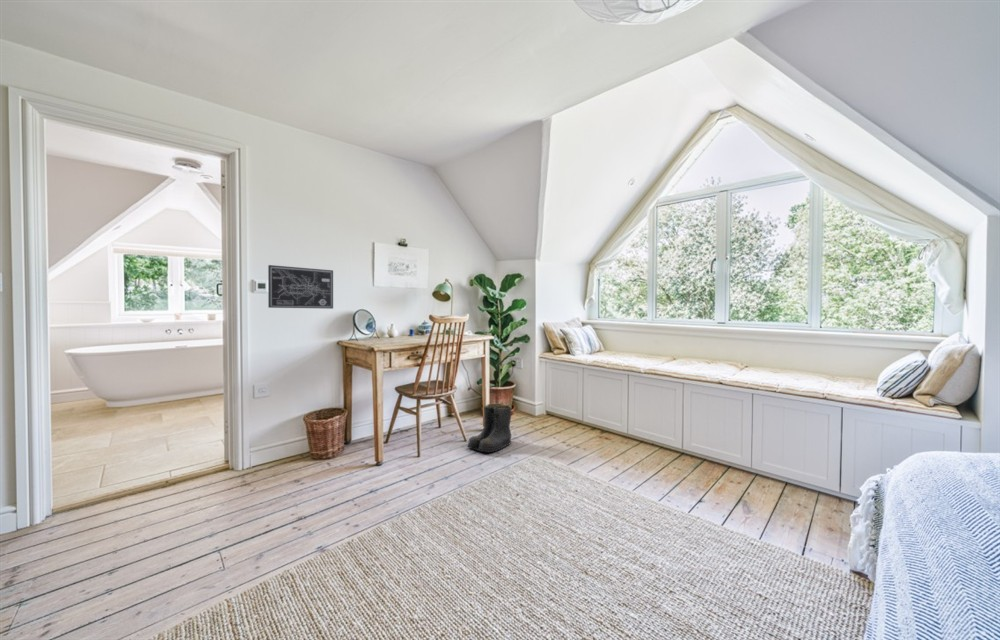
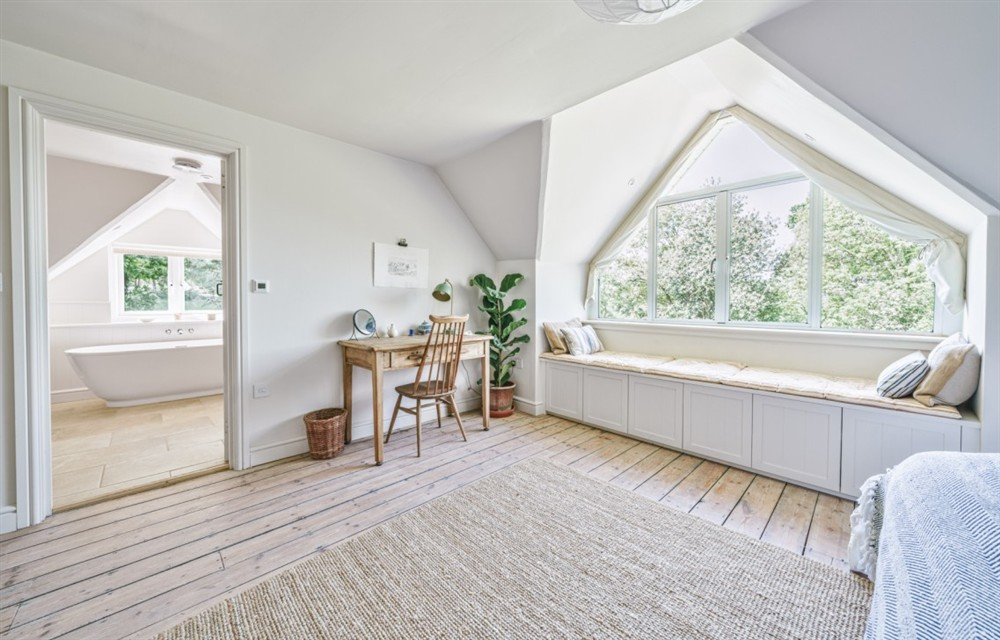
- wall art [267,264,334,310]
- boots [466,403,514,453]
